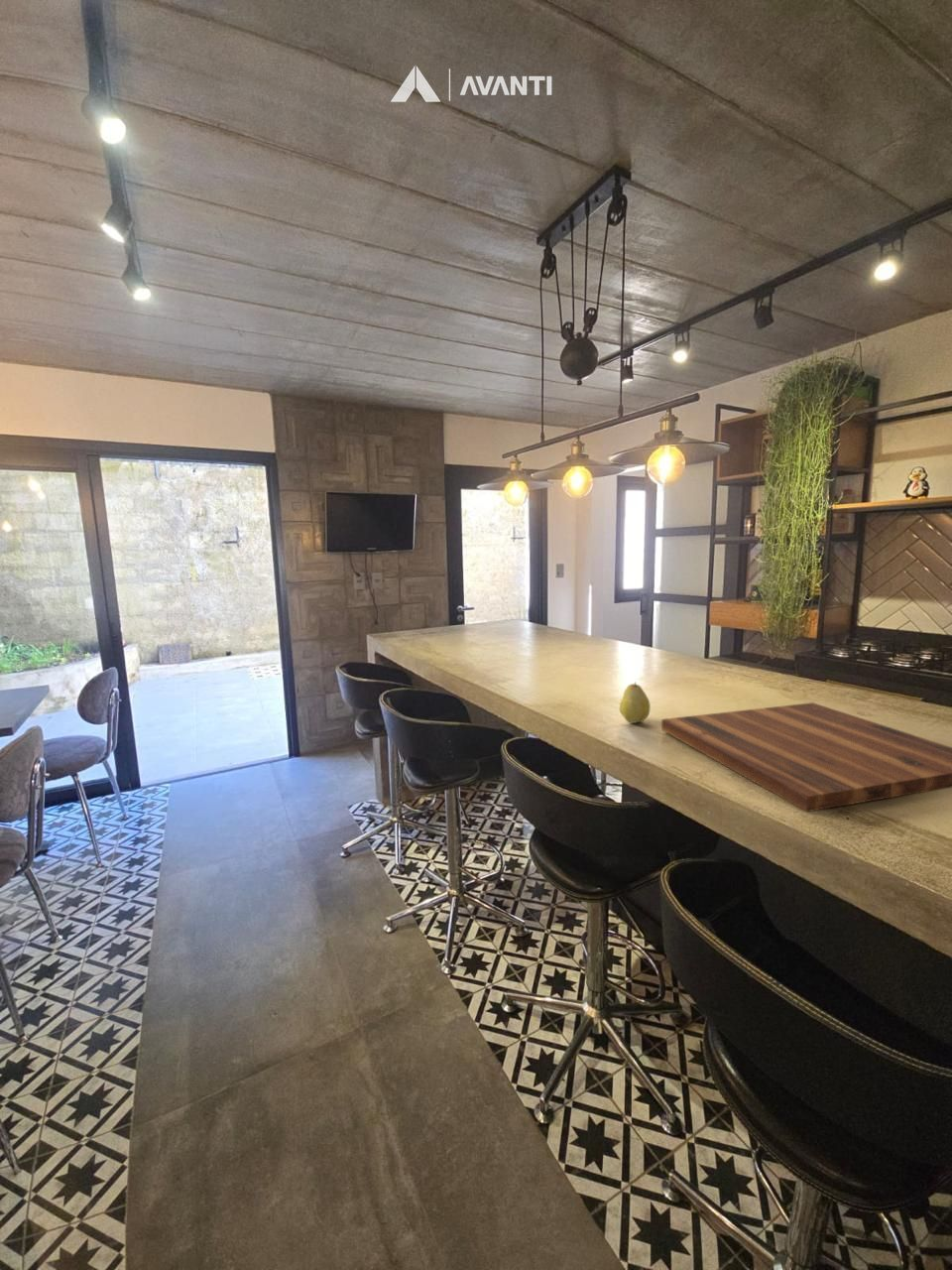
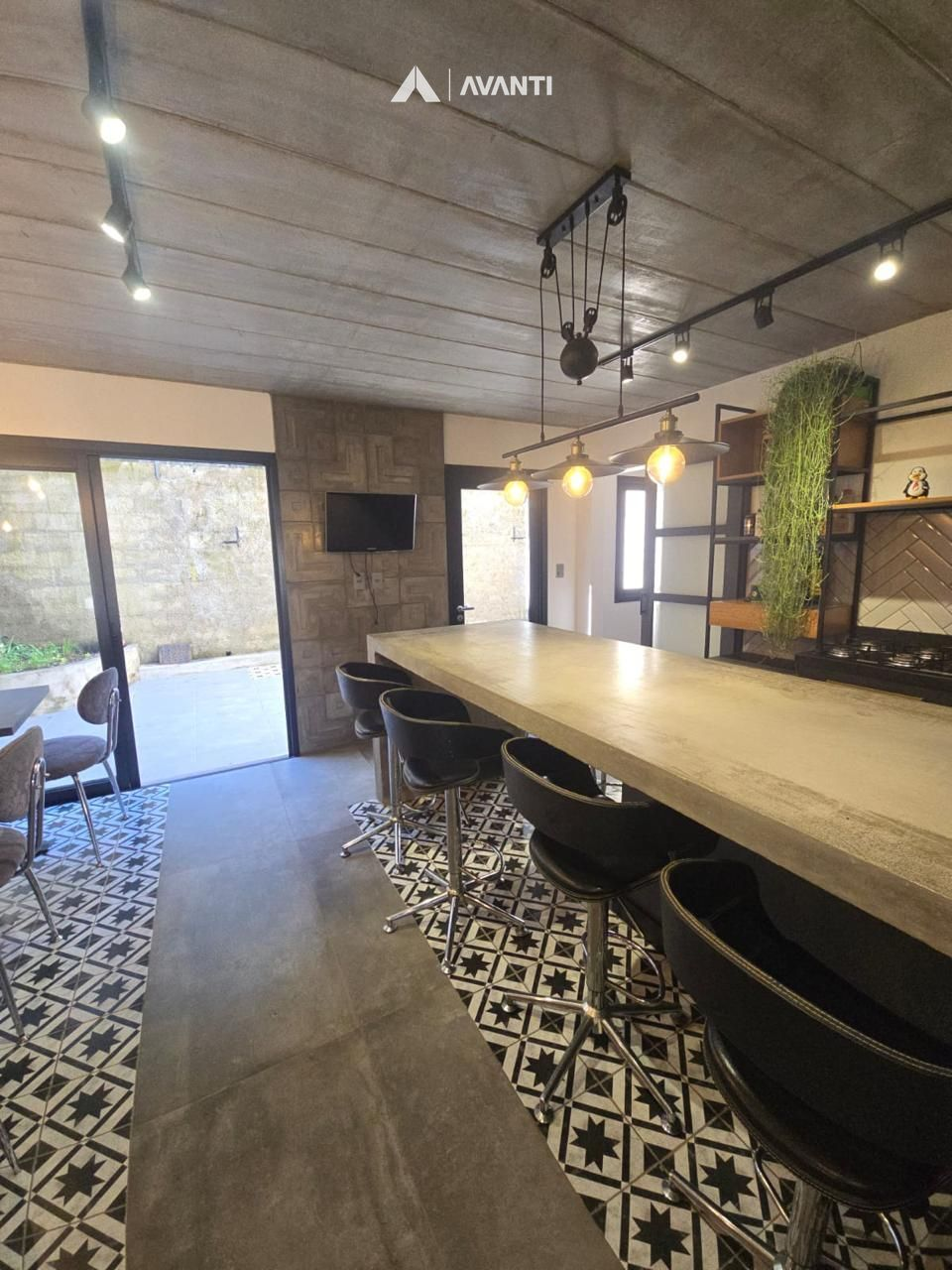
- fruit [619,682,652,724]
- cutting board [660,701,952,813]
